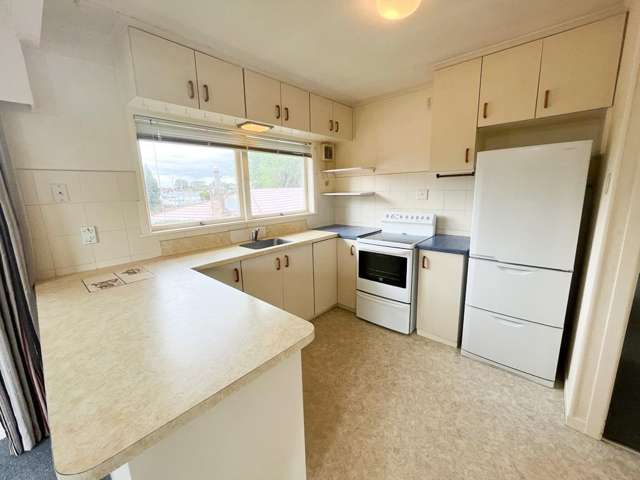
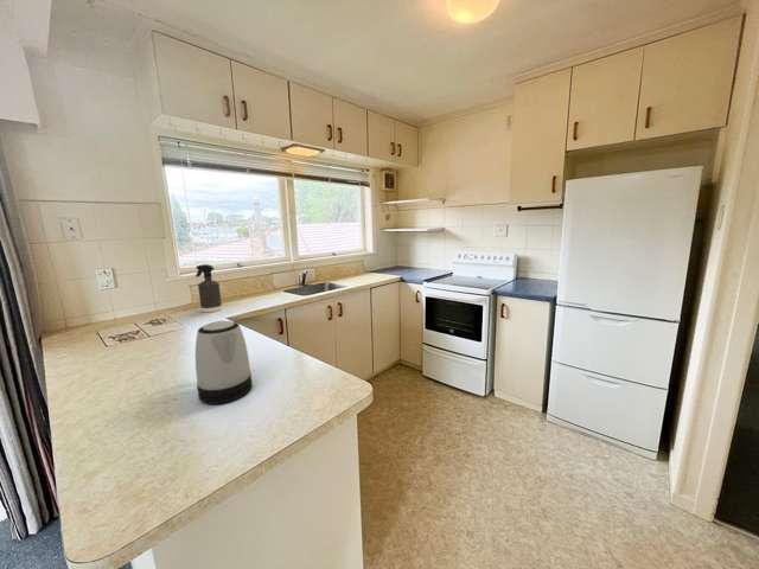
+ kettle [194,320,254,405]
+ spray bottle [194,263,223,313]
